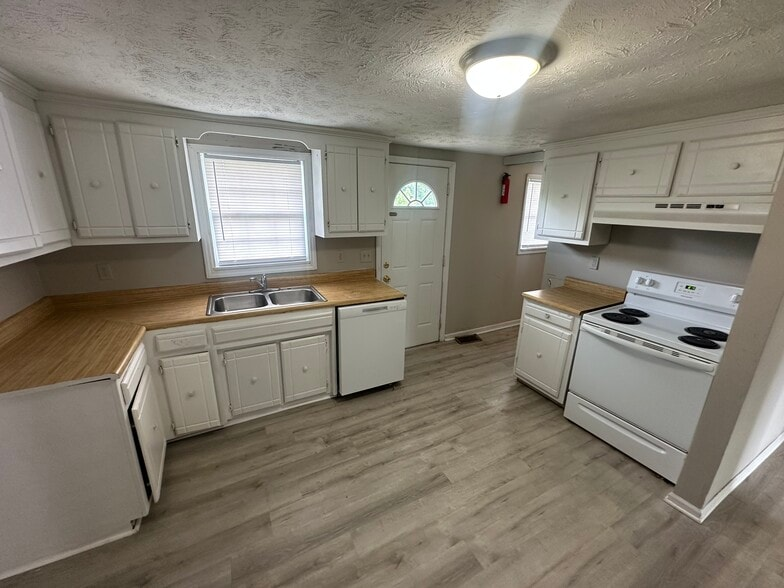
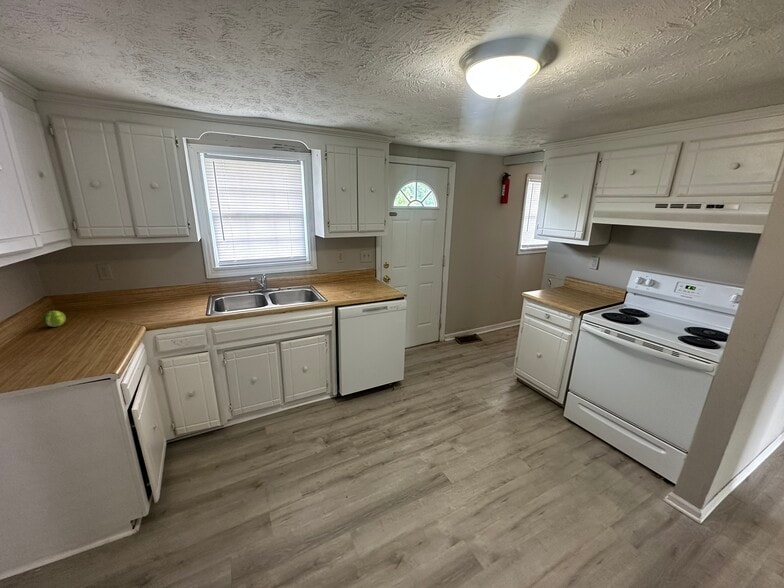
+ fruit [42,310,67,328]
